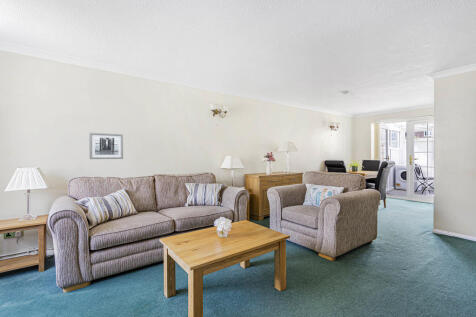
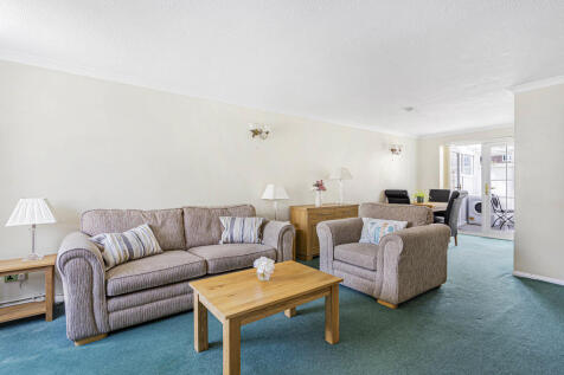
- wall art [88,132,124,160]
